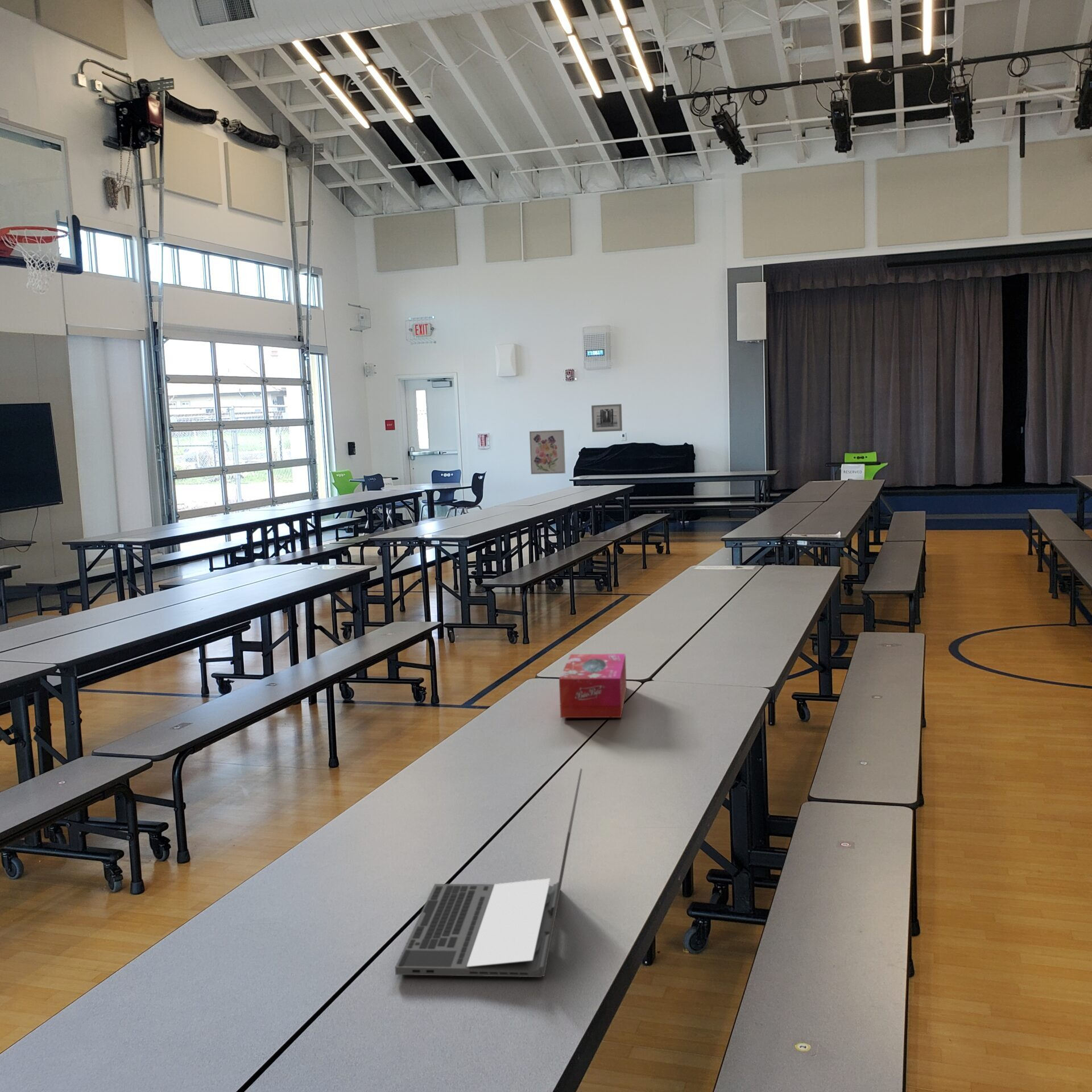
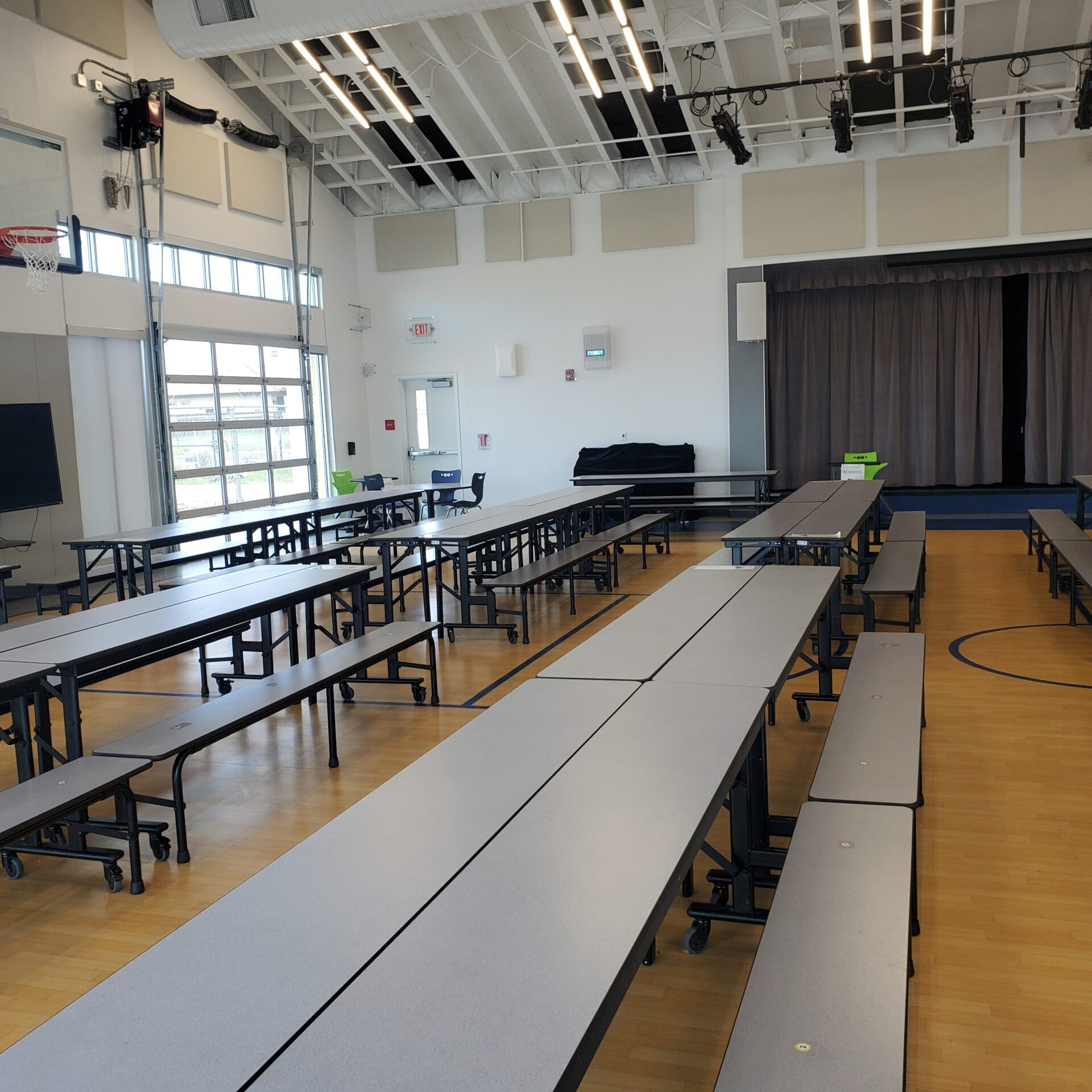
- laptop [395,768,583,978]
- wall art [529,429,566,475]
- tissue box [559,653,627,718]
- wall art [591,403,623,433]
